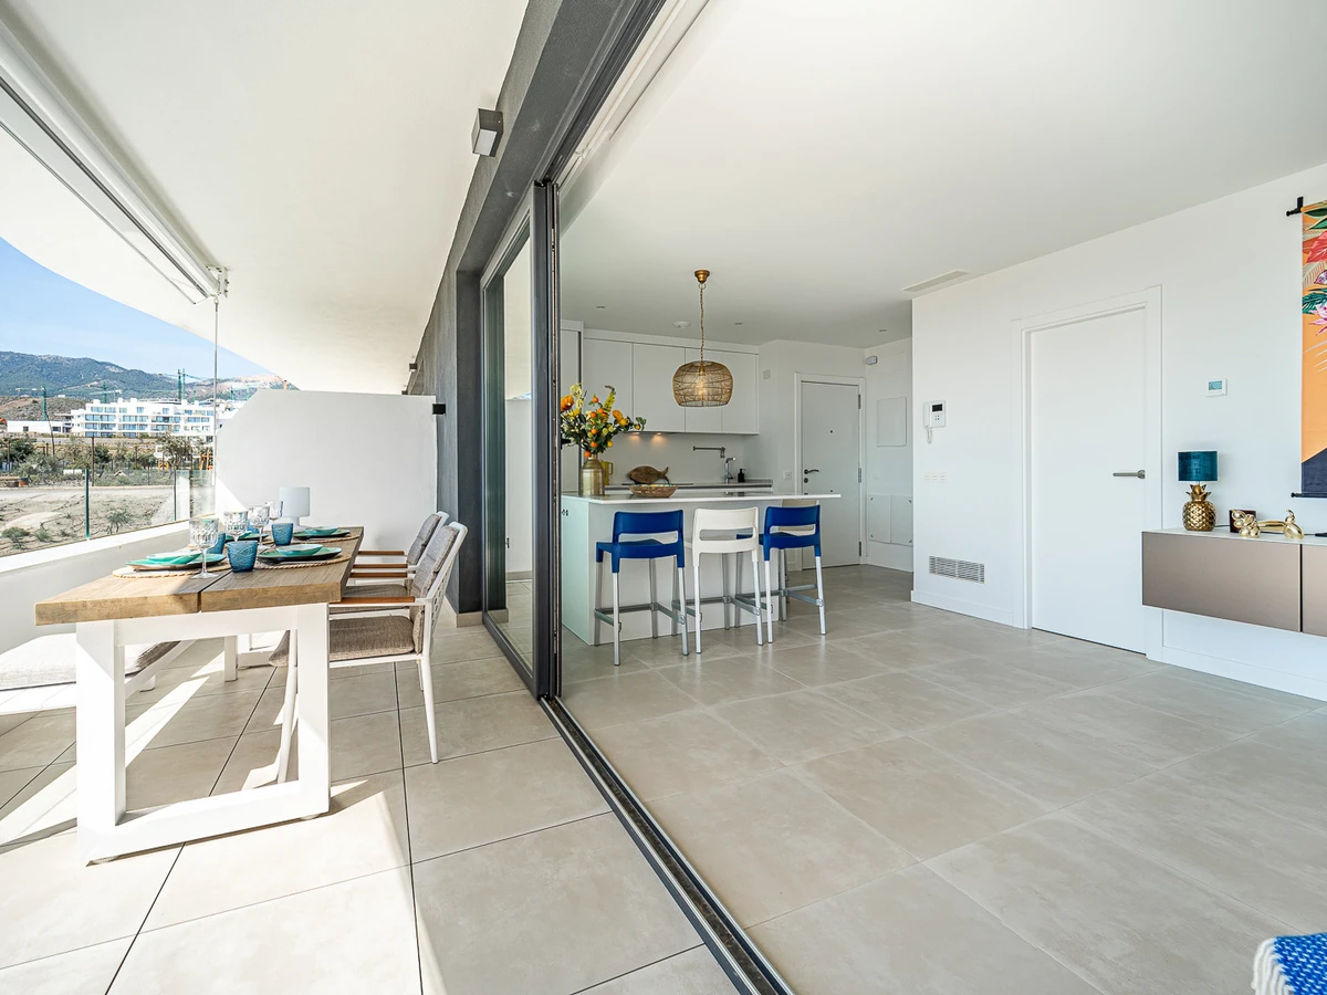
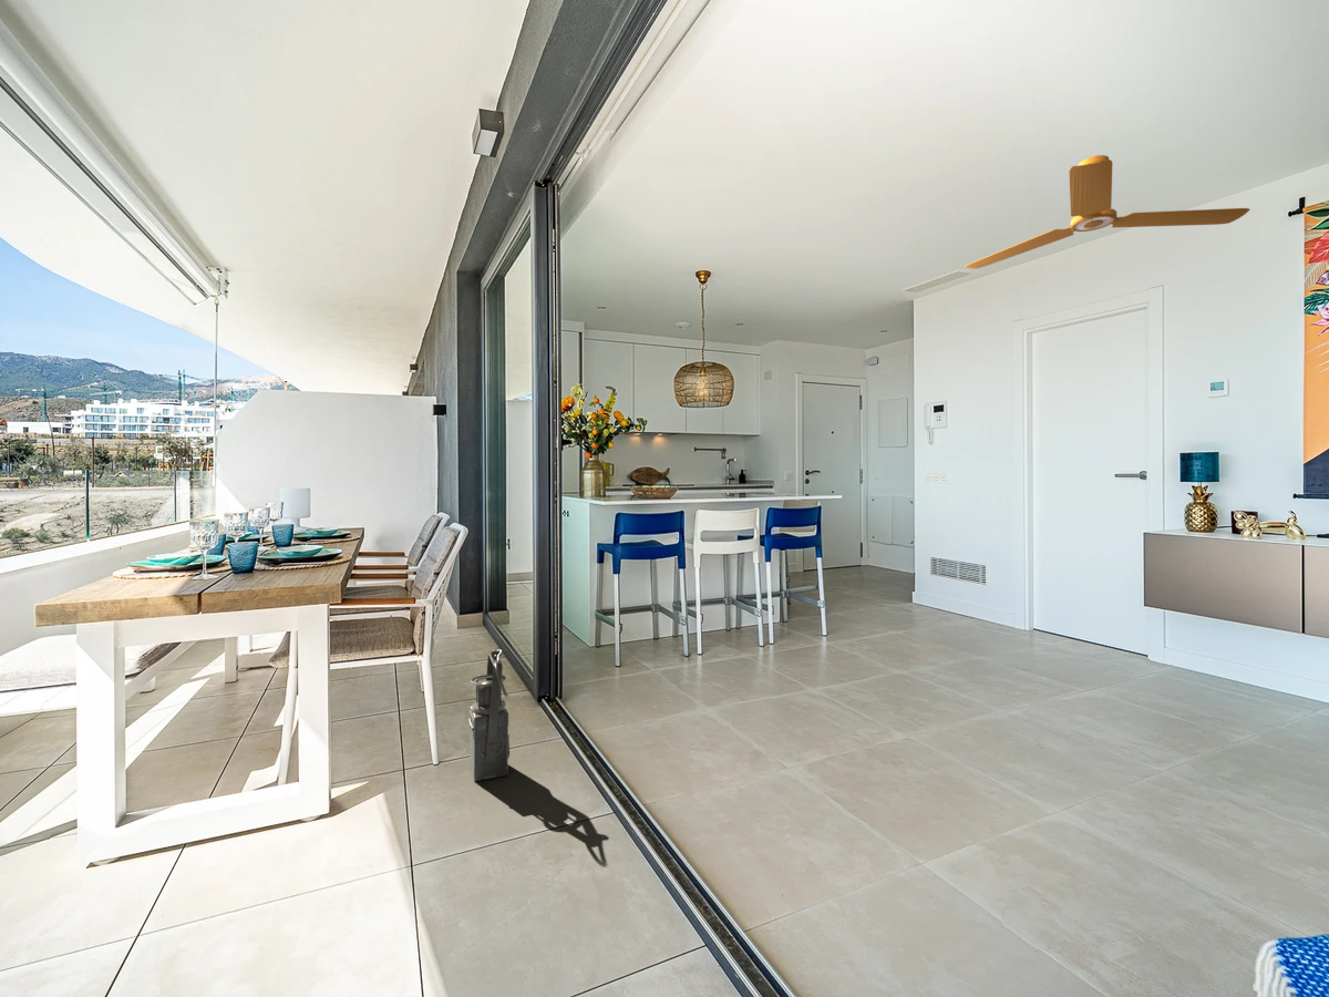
+ lantern [467,648,511,782]
+ ceiling fan [964,154,1251,269]
